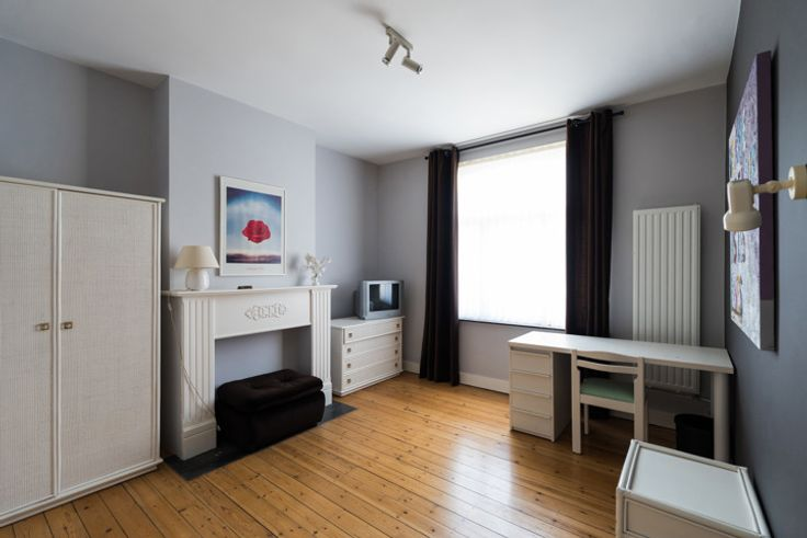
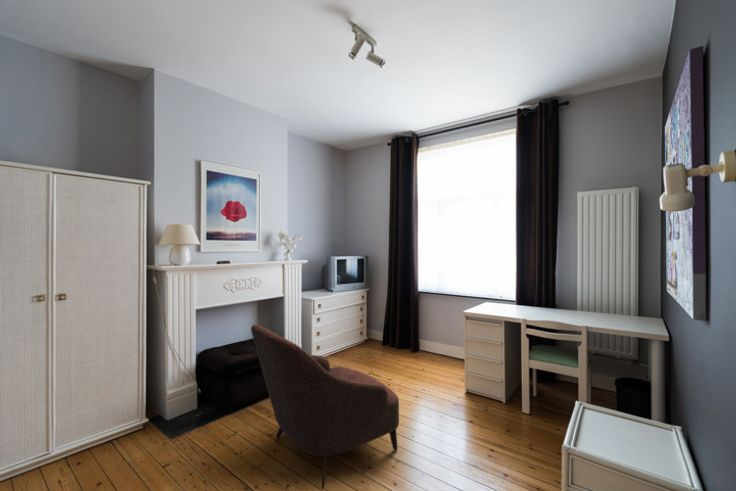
+ armchair [250,324,400,490]
